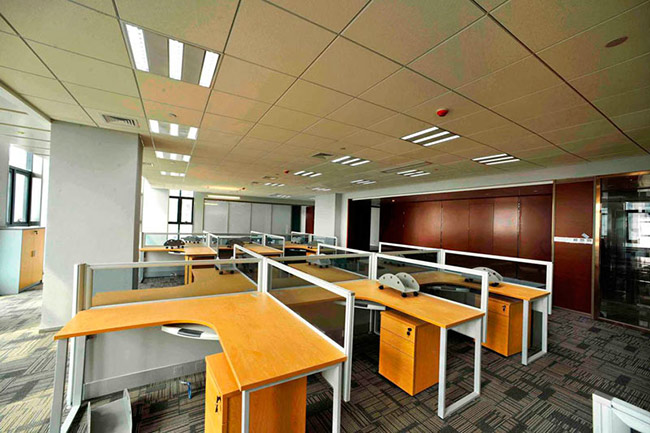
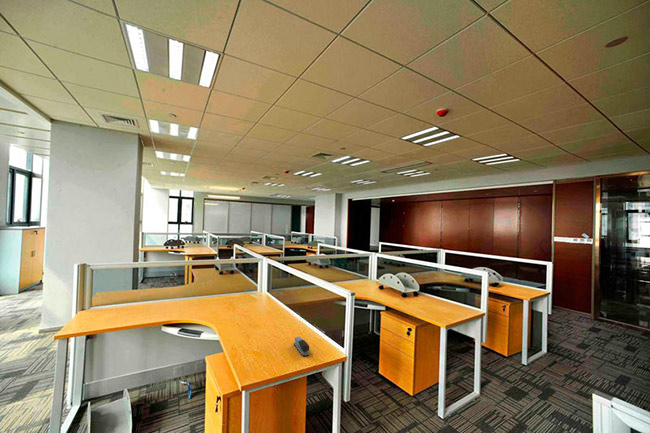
+ stapler [293,336,311,357]
